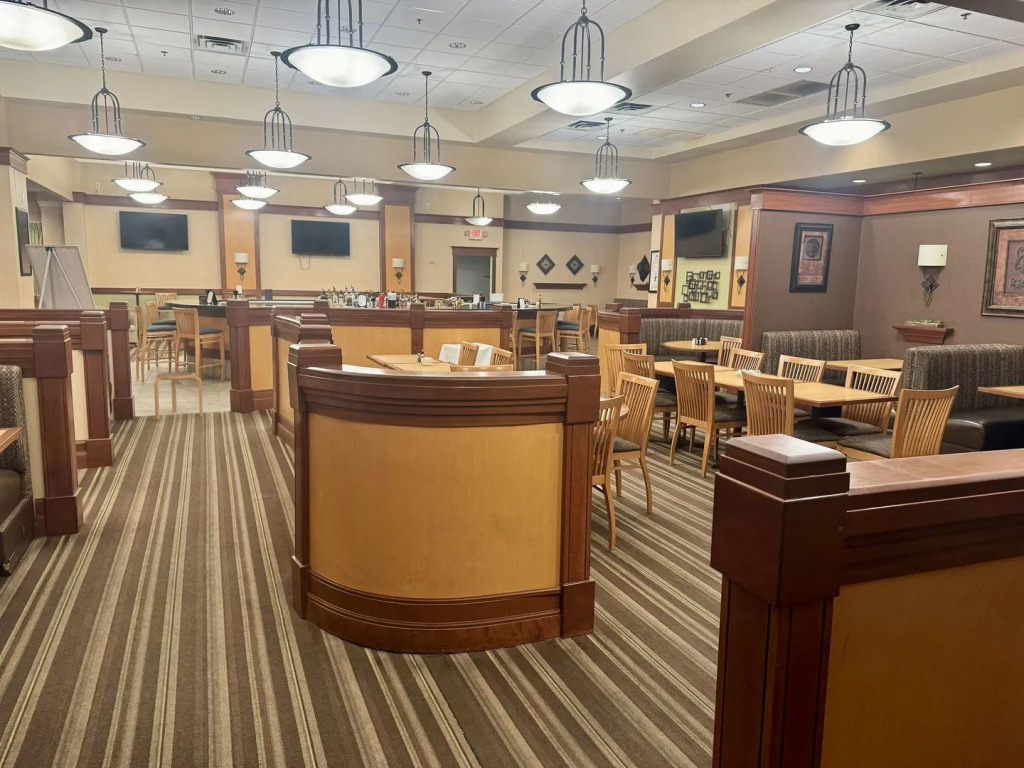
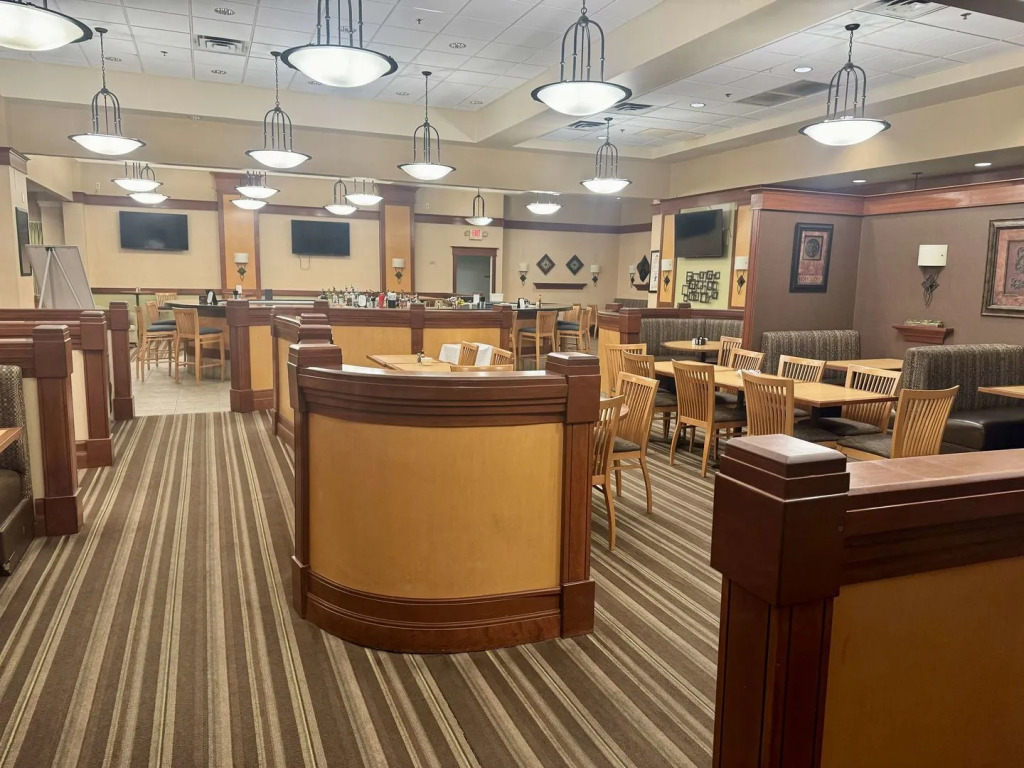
- stool [153,371,204,420]
